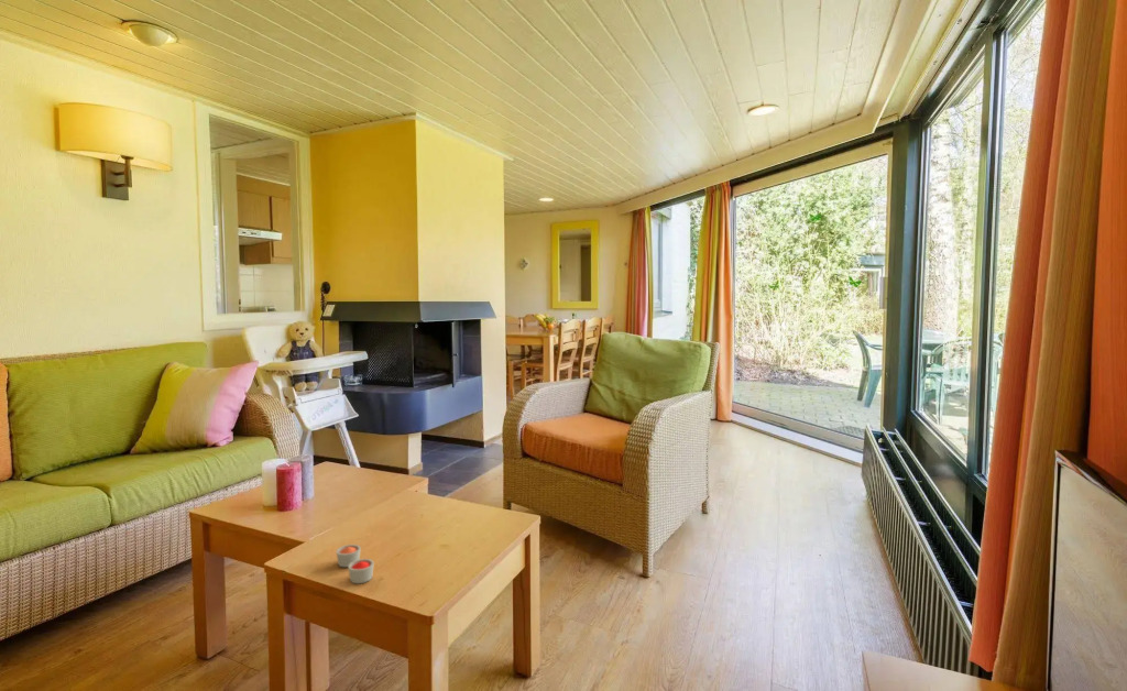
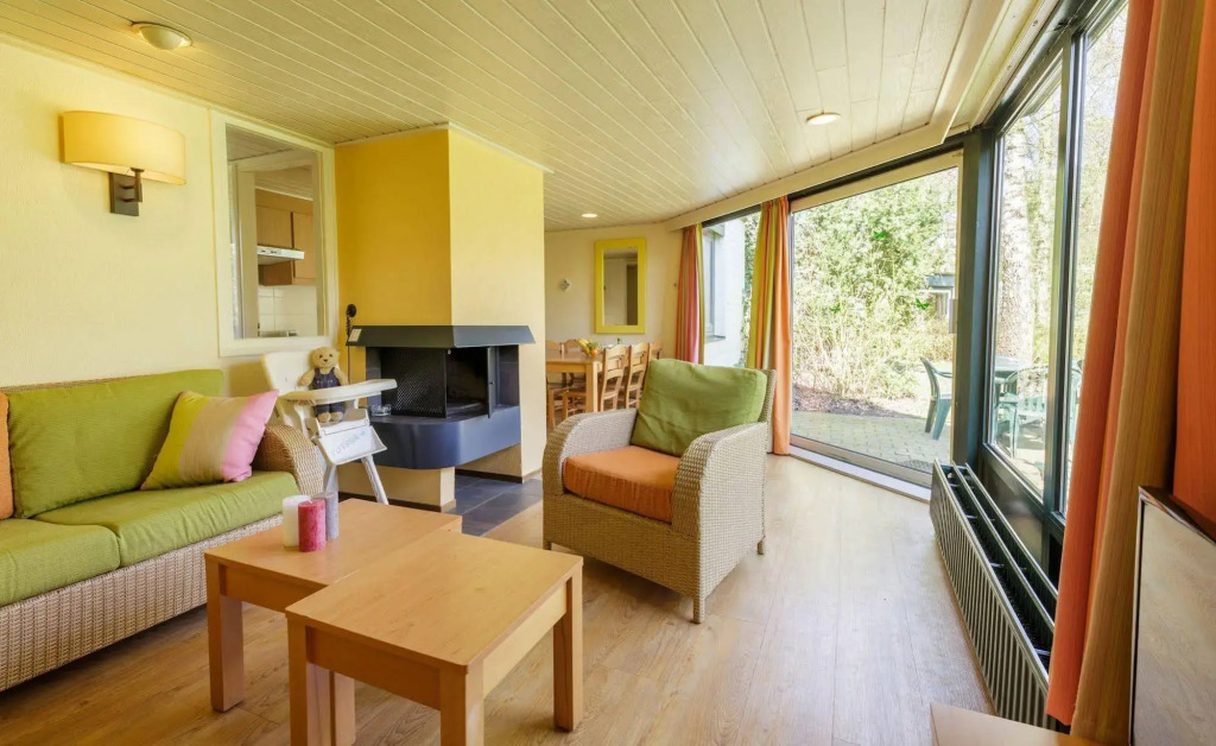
- candle [336,544,375,584]
